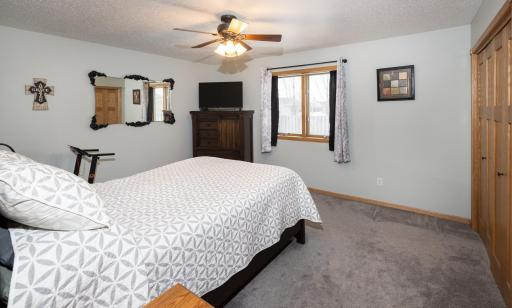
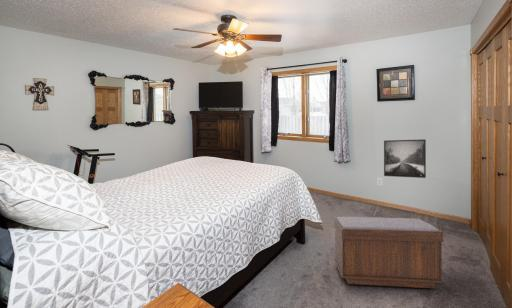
+ bench [333,216,444,289]
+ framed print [383,138,427,179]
